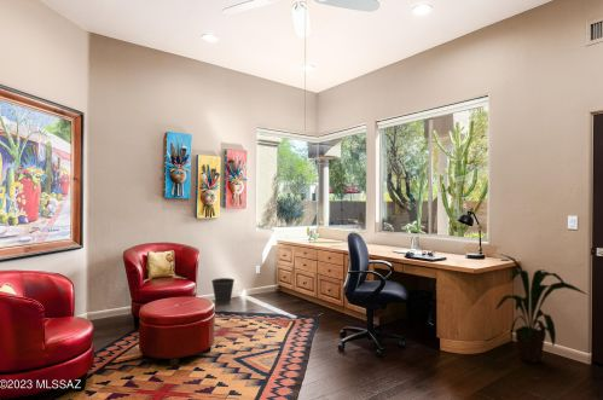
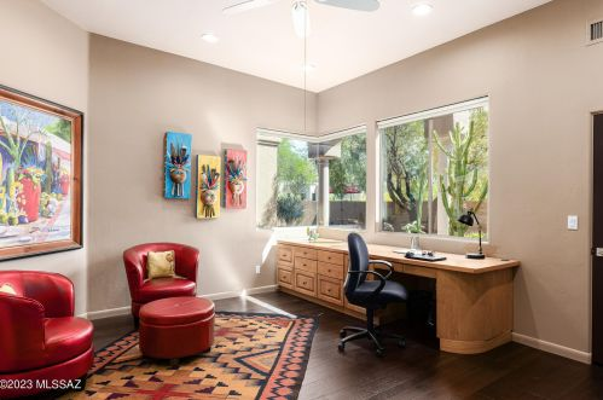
- house plant [493,253,588,365]
- wastebasket [210,277,236,306]
